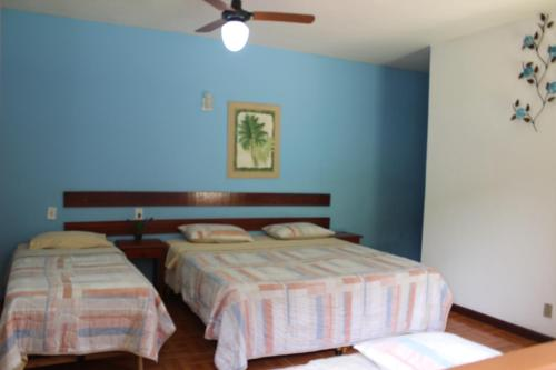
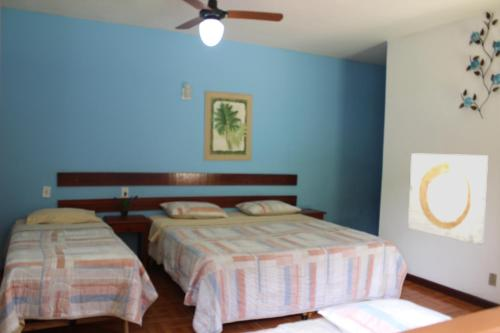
+ wall art [407,152,489,246]
